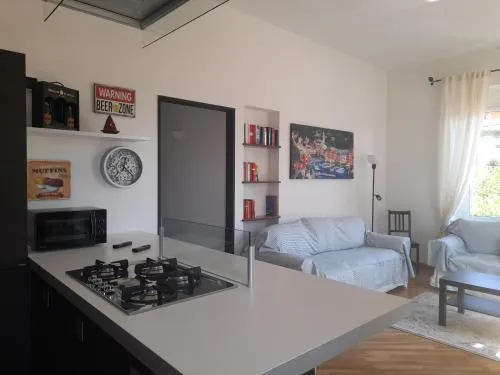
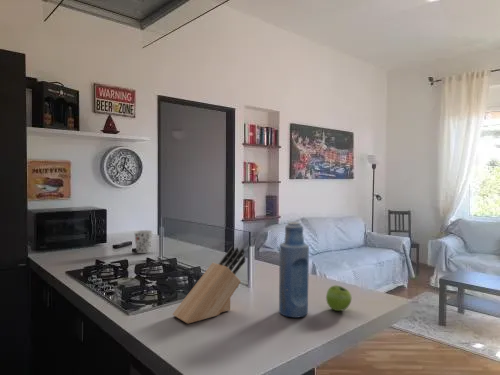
+ fruit [325,284,352,312]
+ bottle [278,221,310,319]
+ knife block [172,246,246,325]
+ cup [133,230,154,254]
